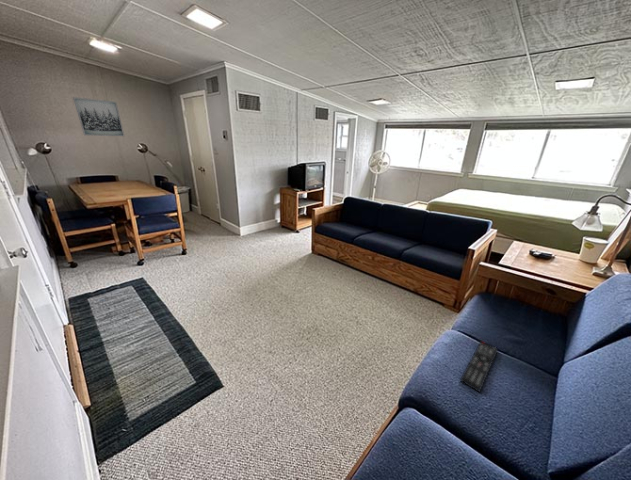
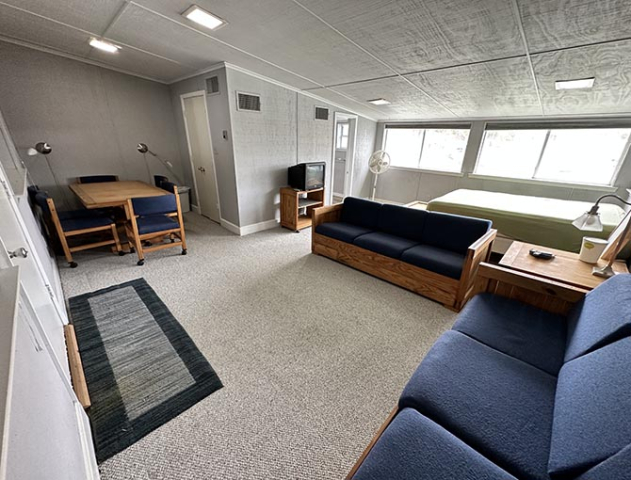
- wall art [72,96,125,137]
- remote control [459,340,499,394]
